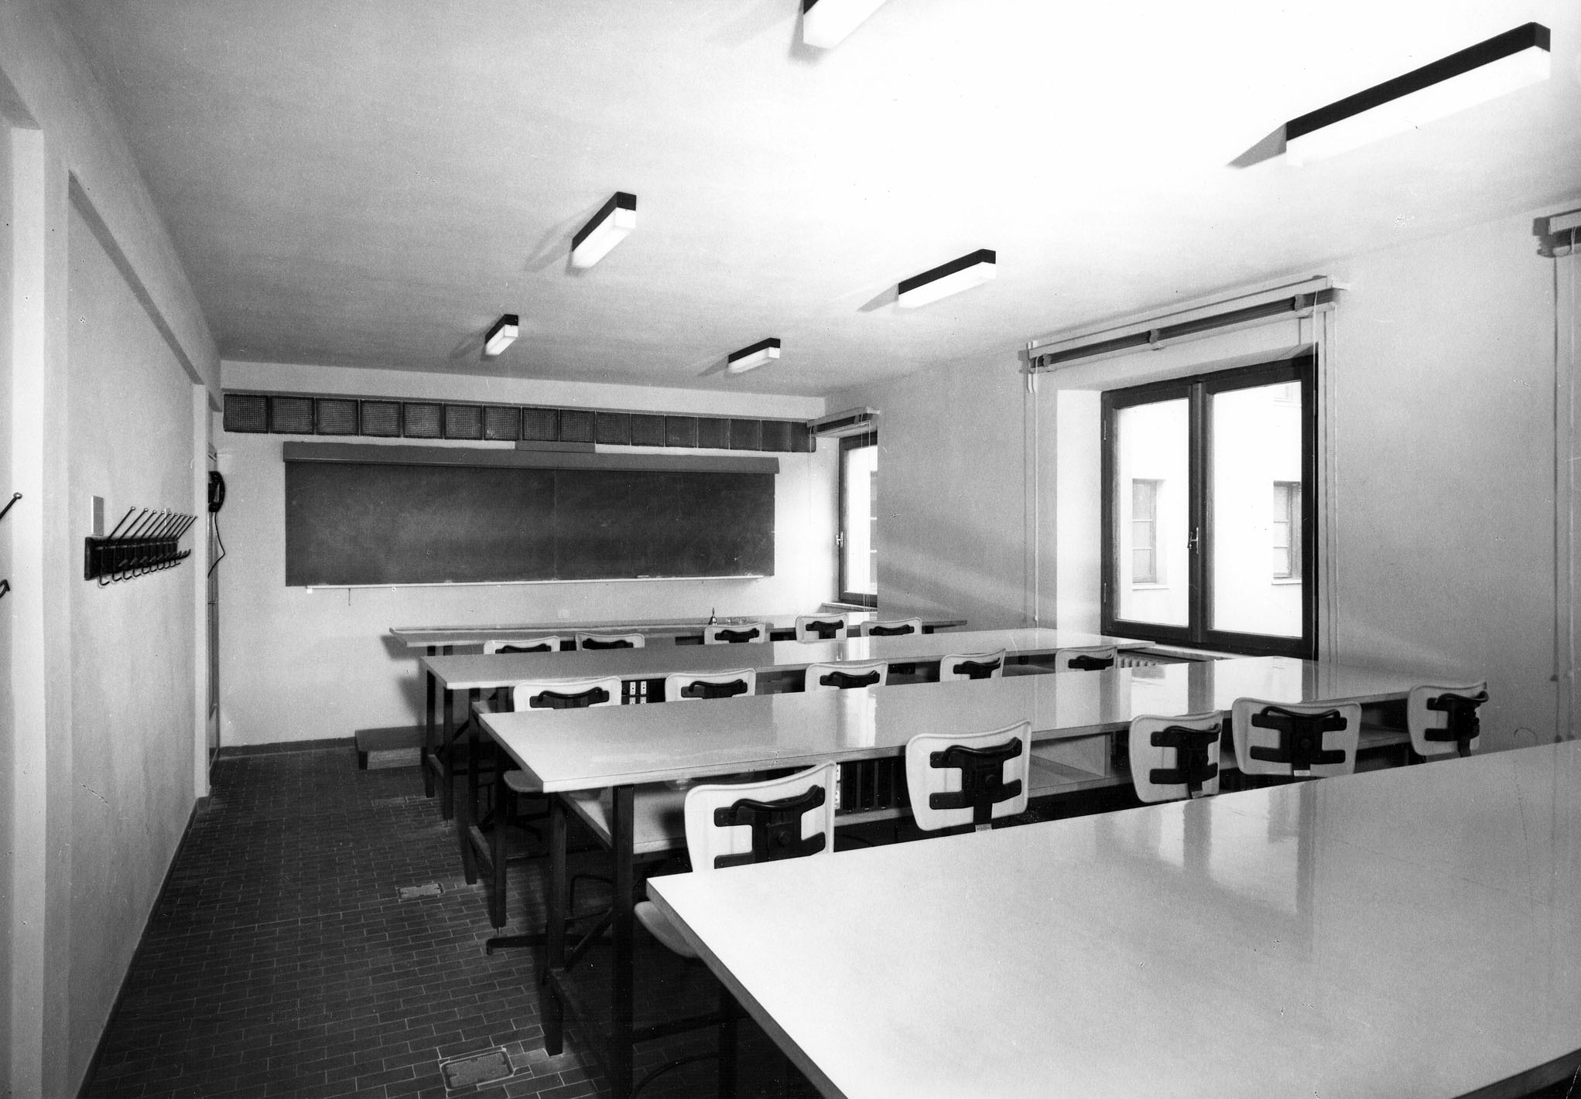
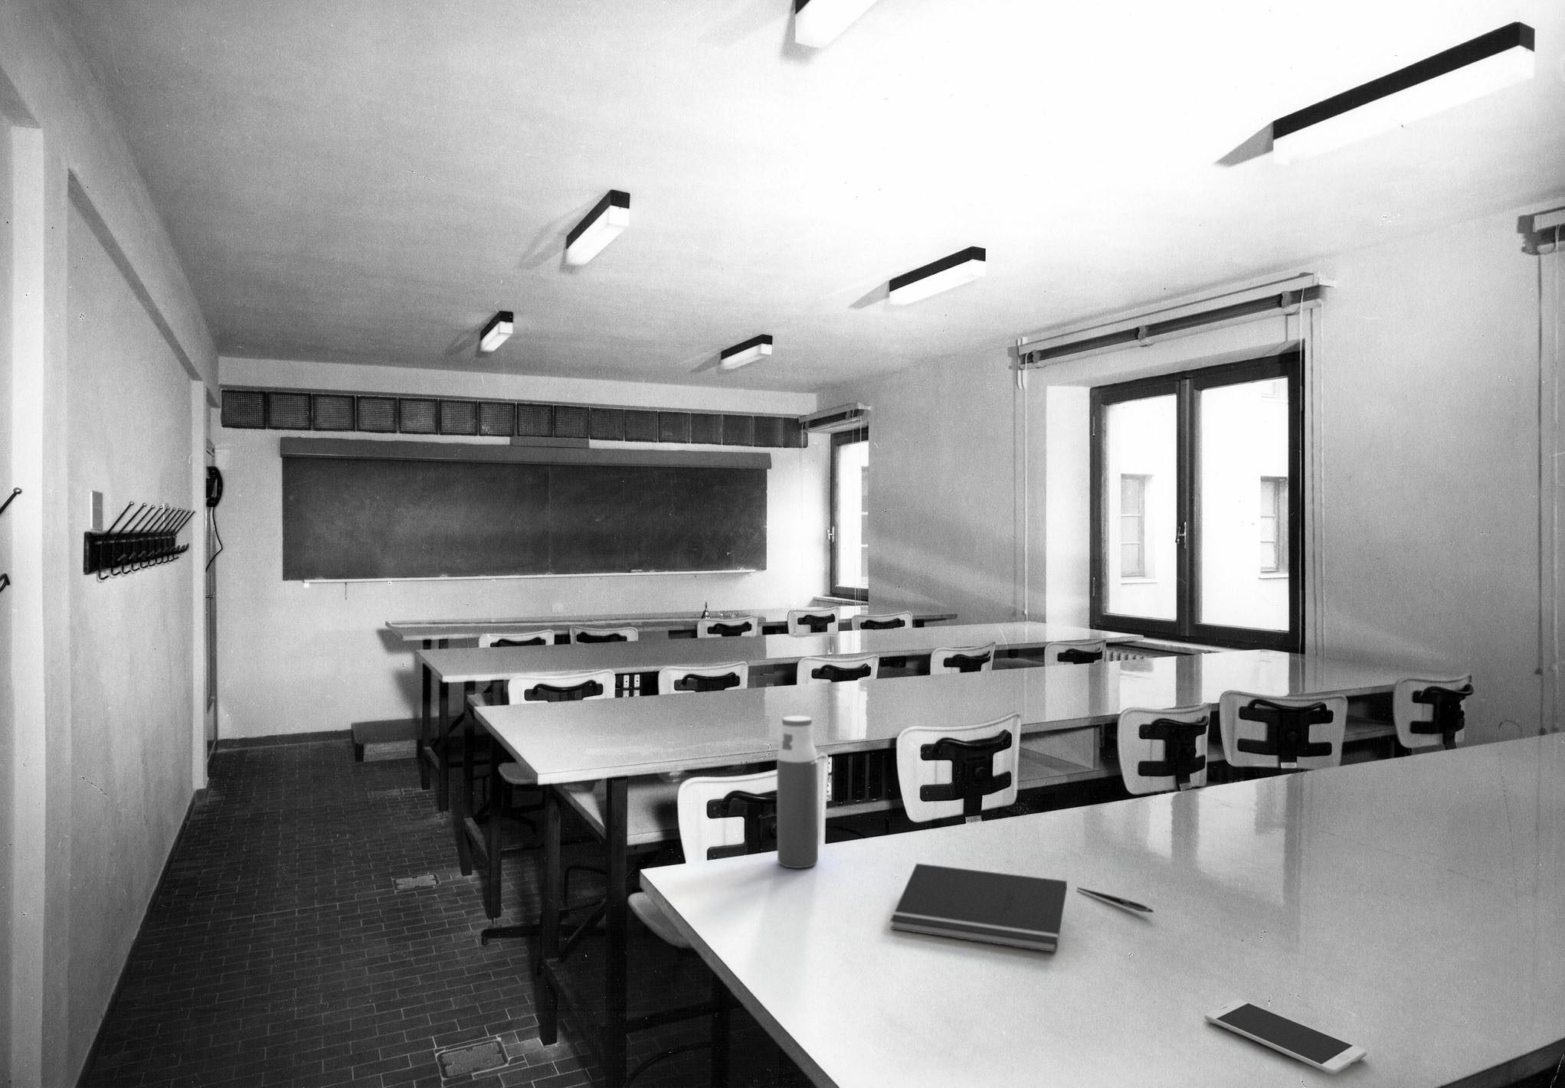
+ pen [1076,887,1155,913]
+ notepad [890,863,1068,954]
+ smartphone [1205,999,1368,1076]
+ water bottle [777,715,819,869]
